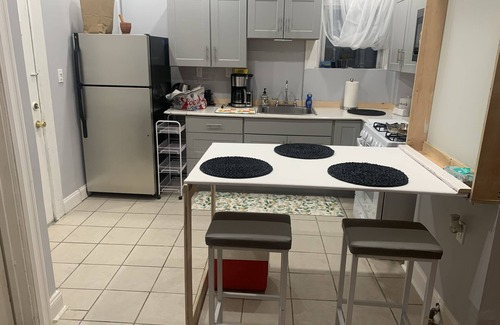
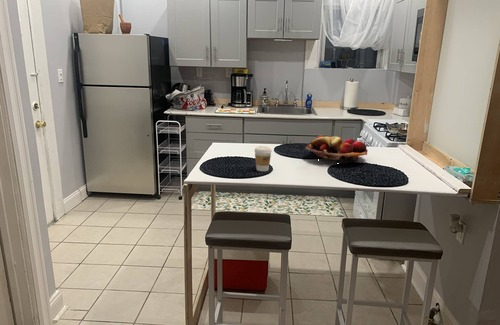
+ coffee cup [254,145,272,172]
+ fruit basket [305,134,369,164]
